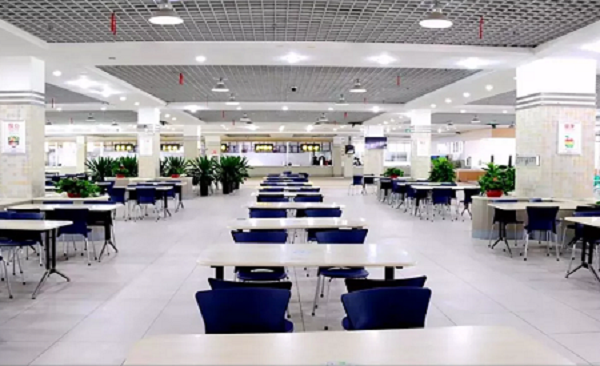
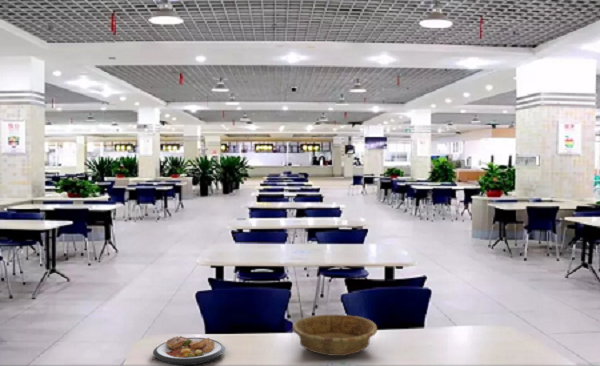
+ ceramic bowl [291,313,378,357]
+ plate [152,335,226,366]
